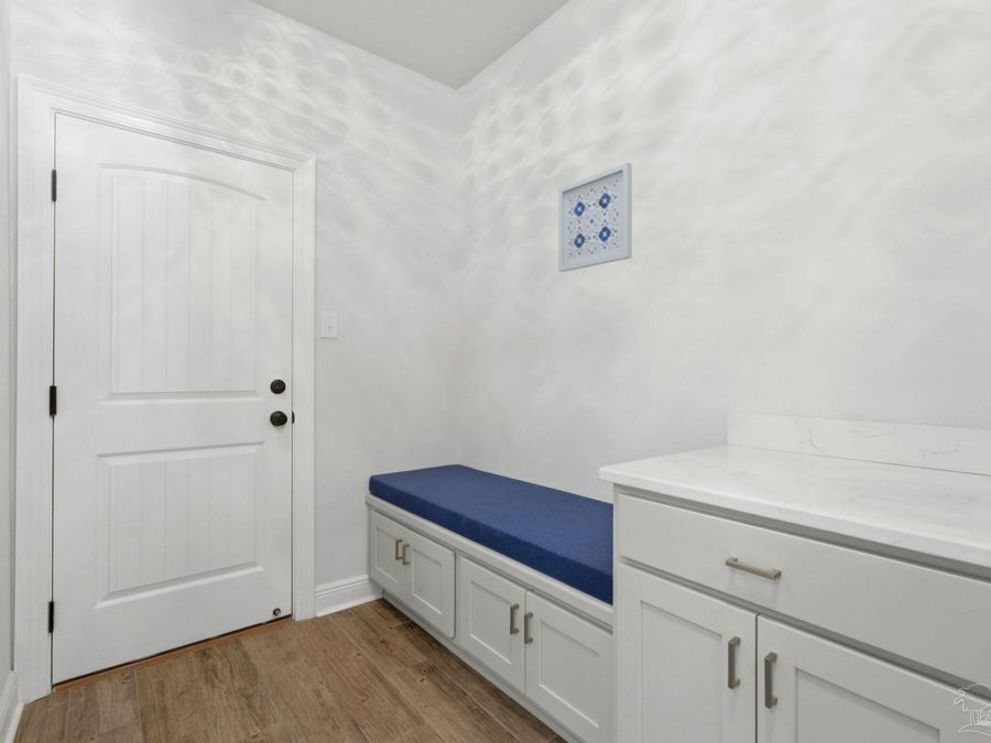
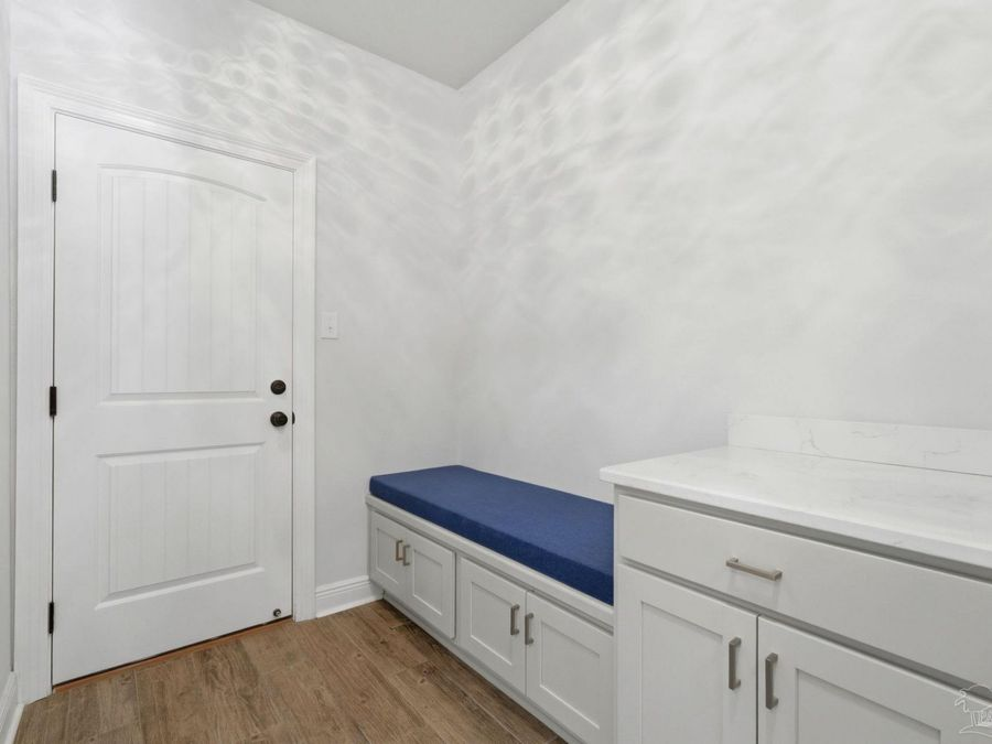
- wall art [557,161,633,273]
